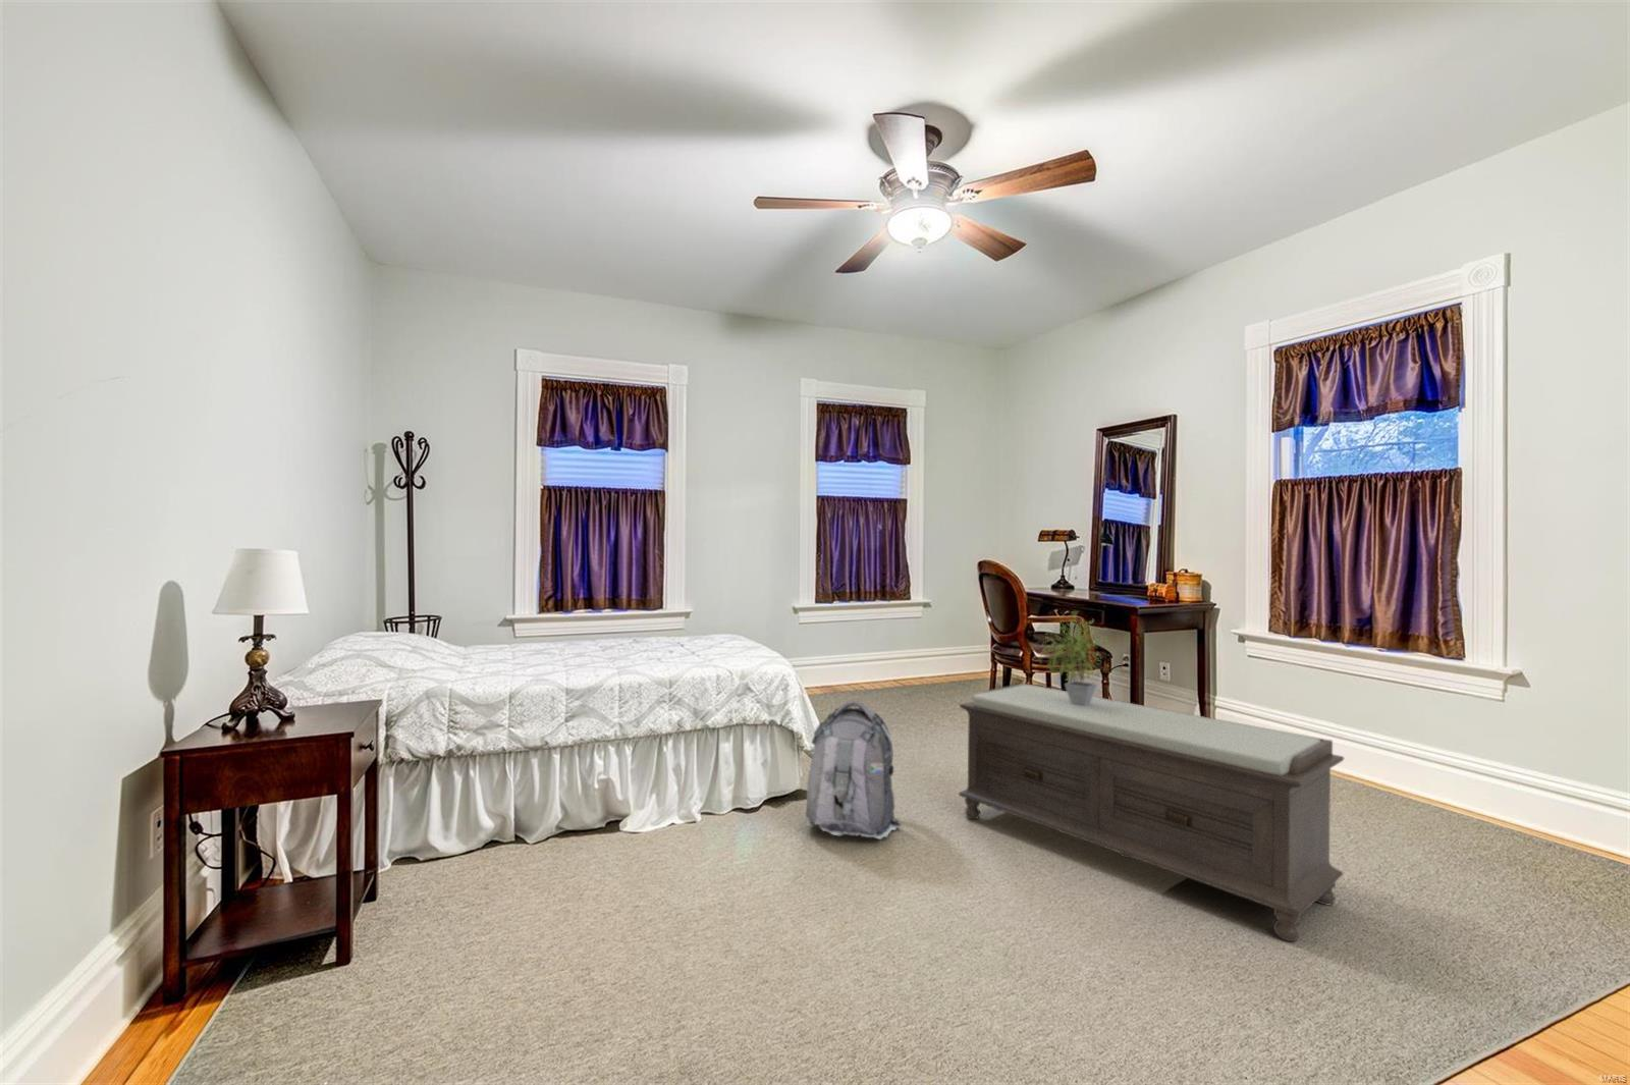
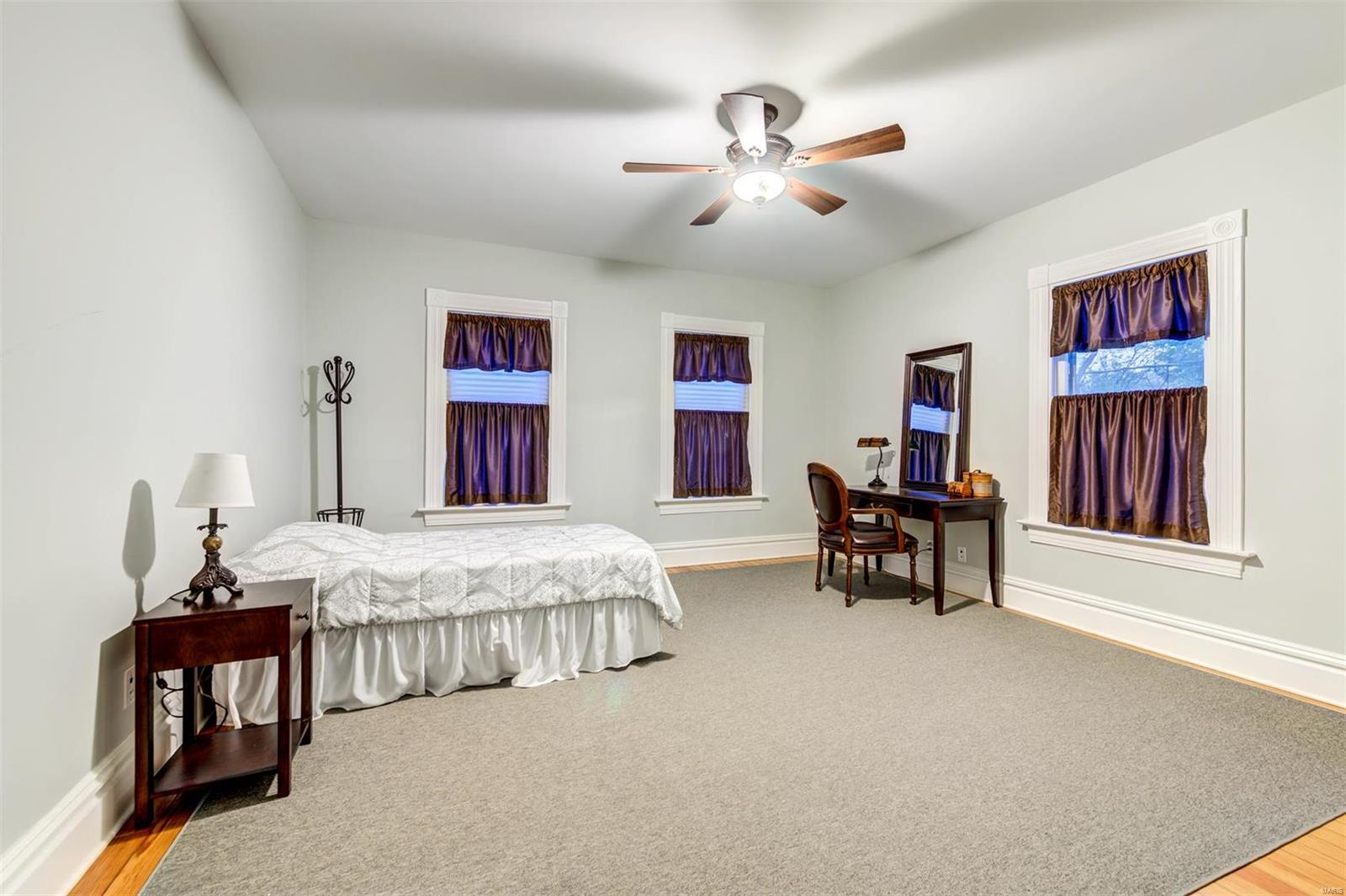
- potted plant [1037,610,1113,706]
- backpack [805,699,902,840]
- bench [958,683,1344,942]
